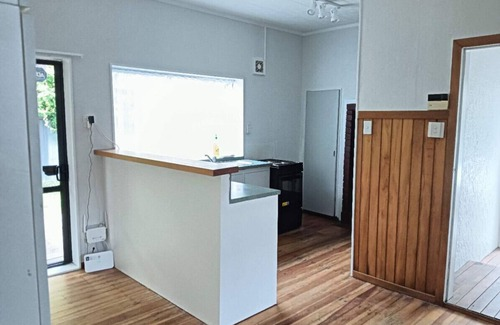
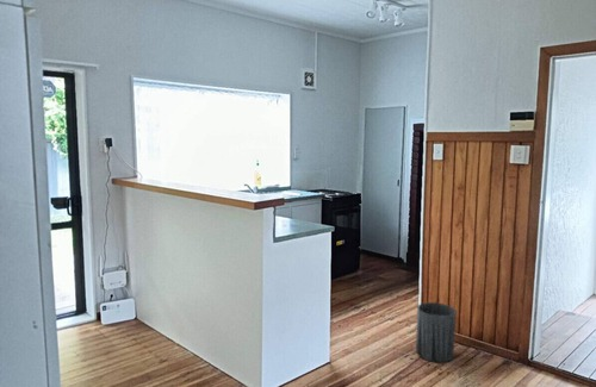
+ trash can [415,301,457,363]
